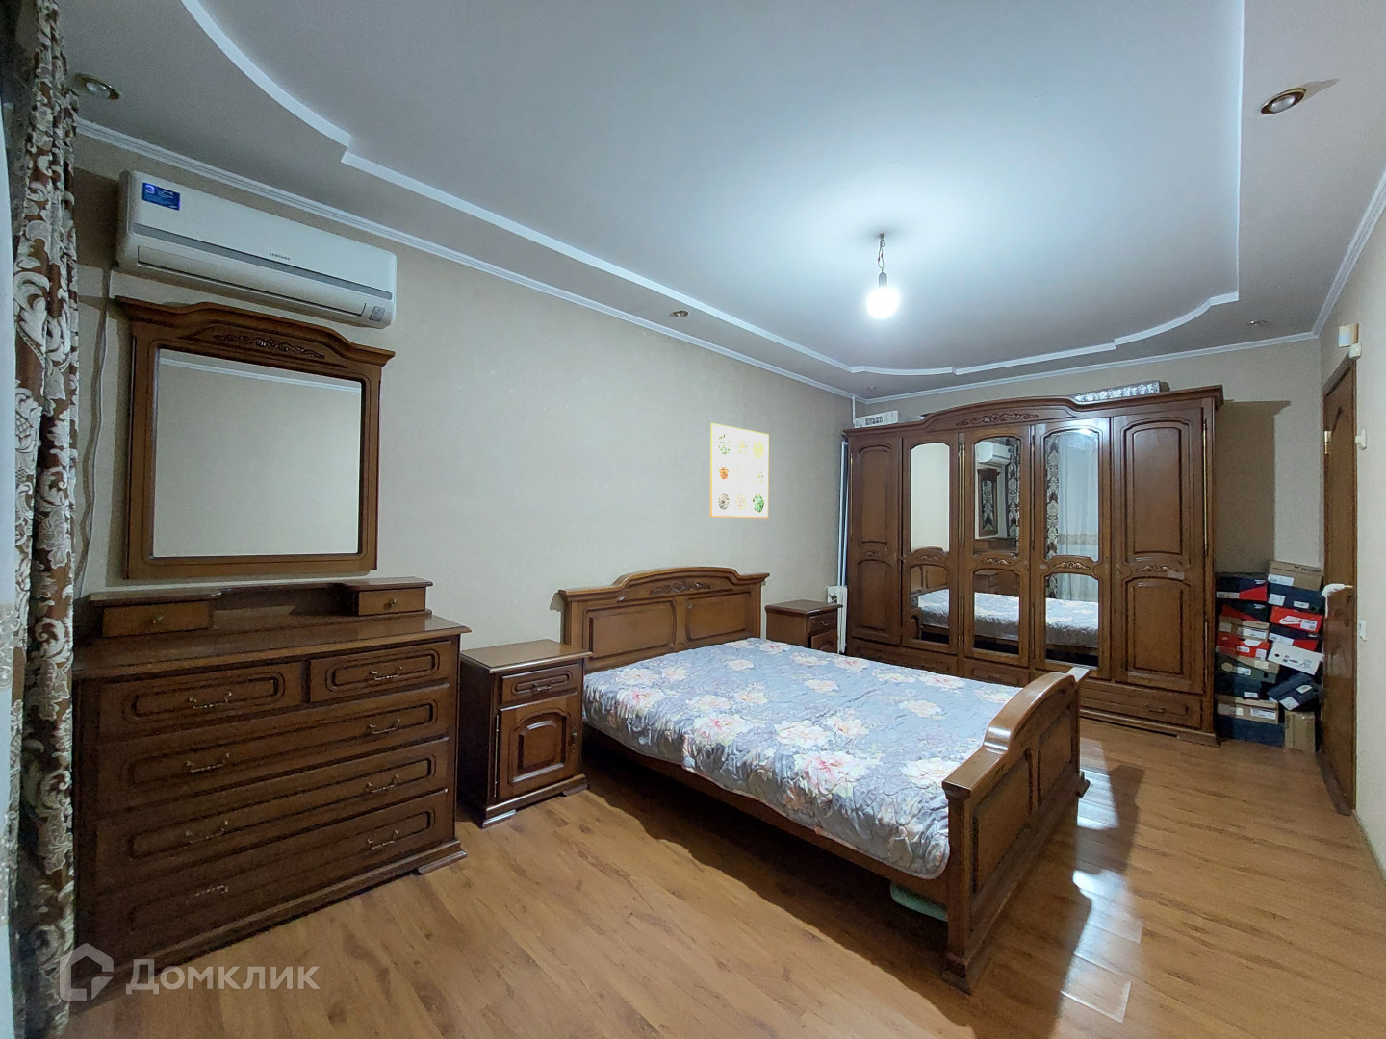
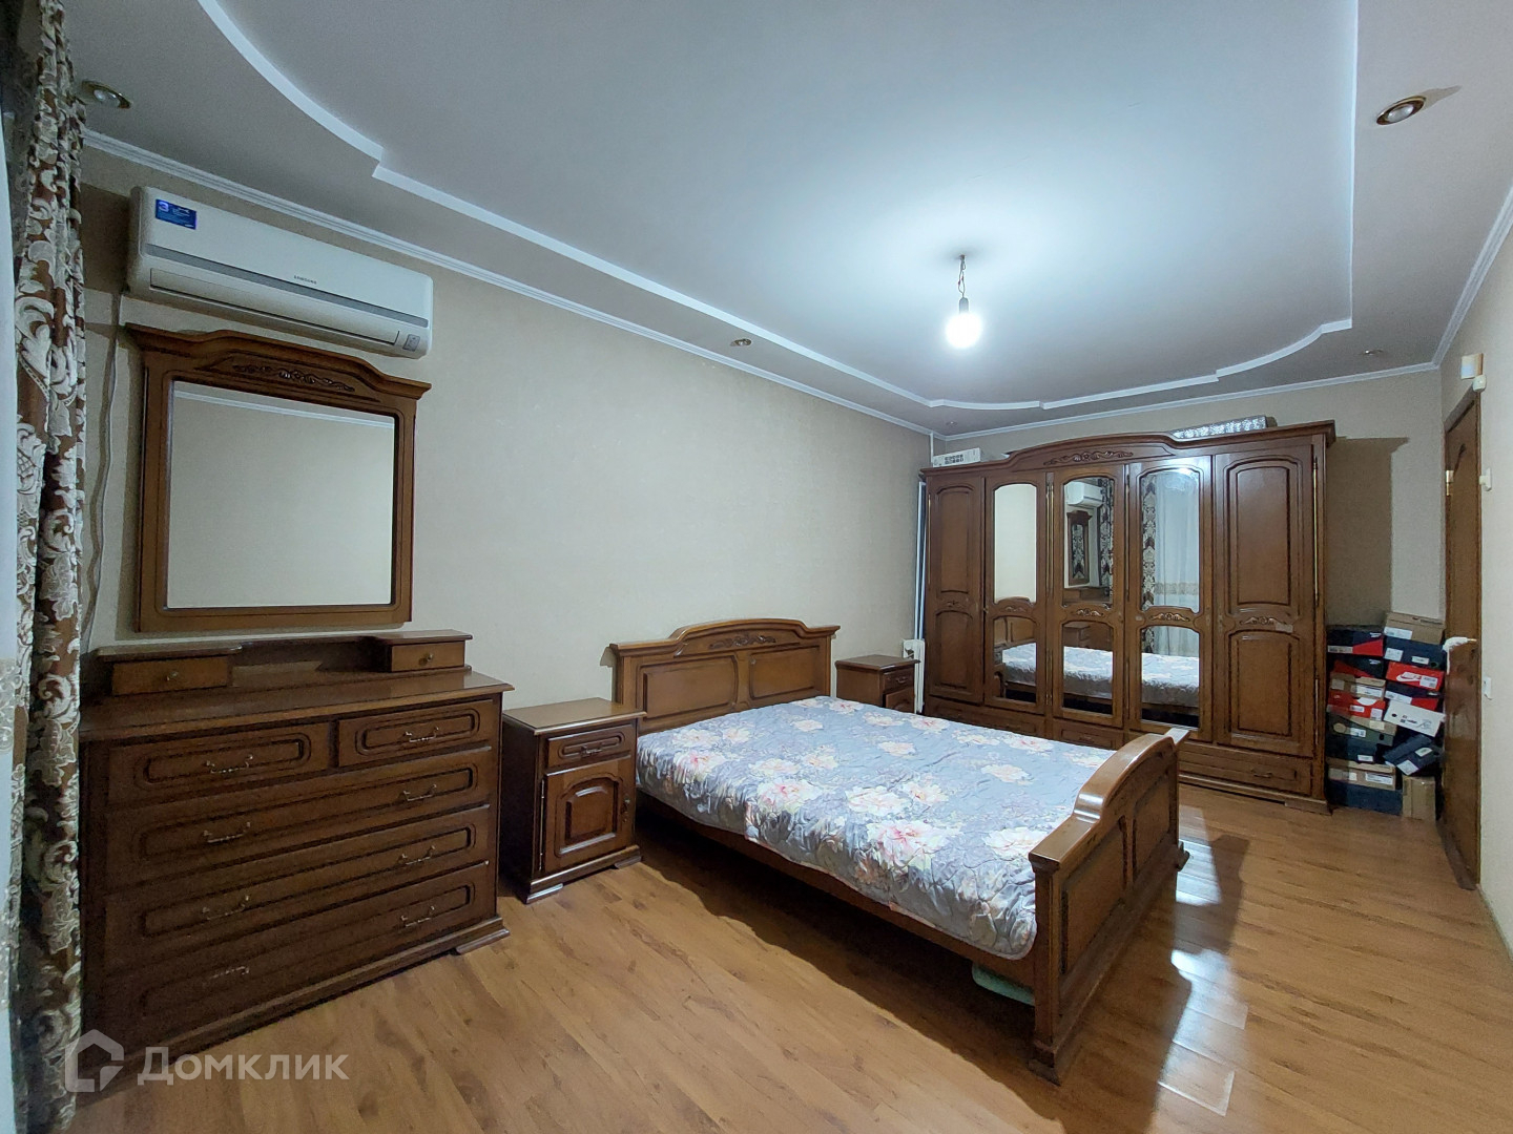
- wall art [709,422,770,520]
